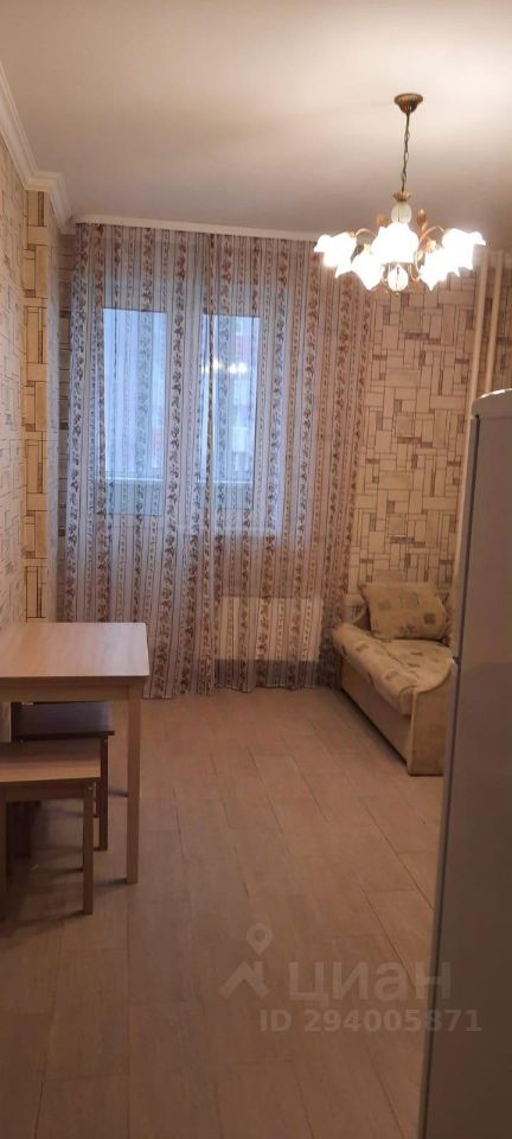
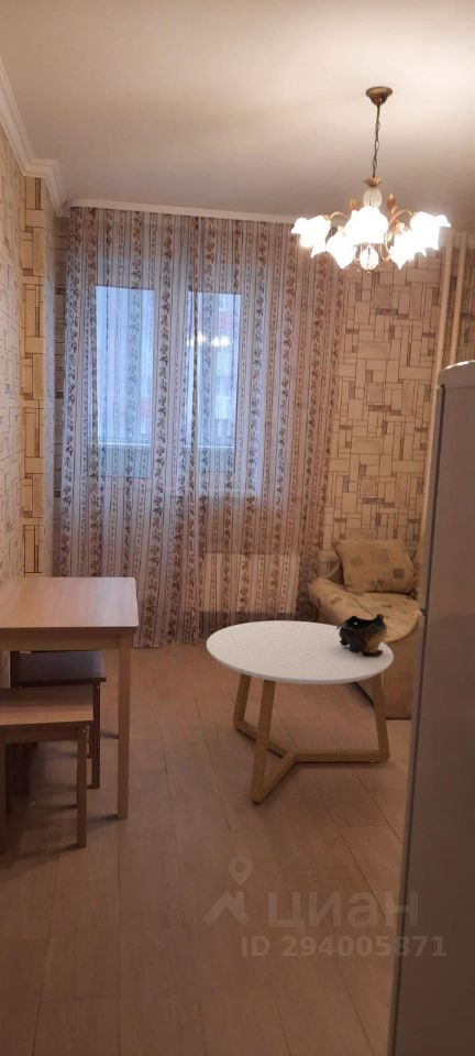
+ coffee table [206,619,395,804]
+ decorative bowl [336,613,388,657]
